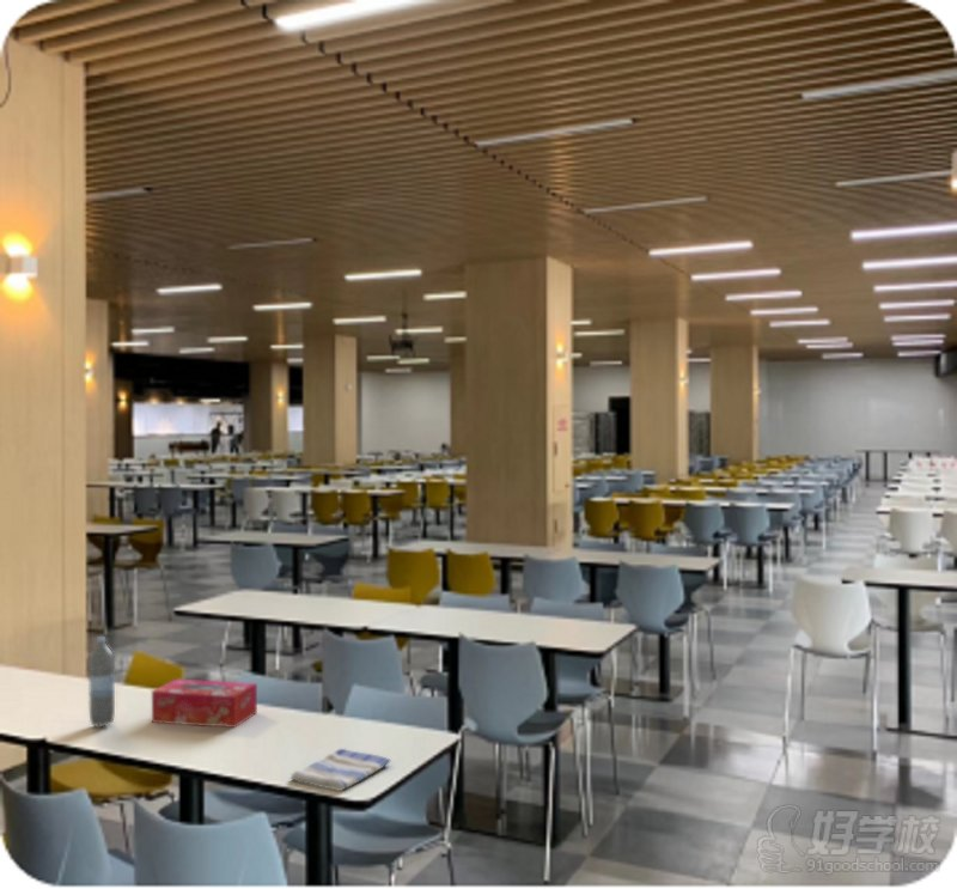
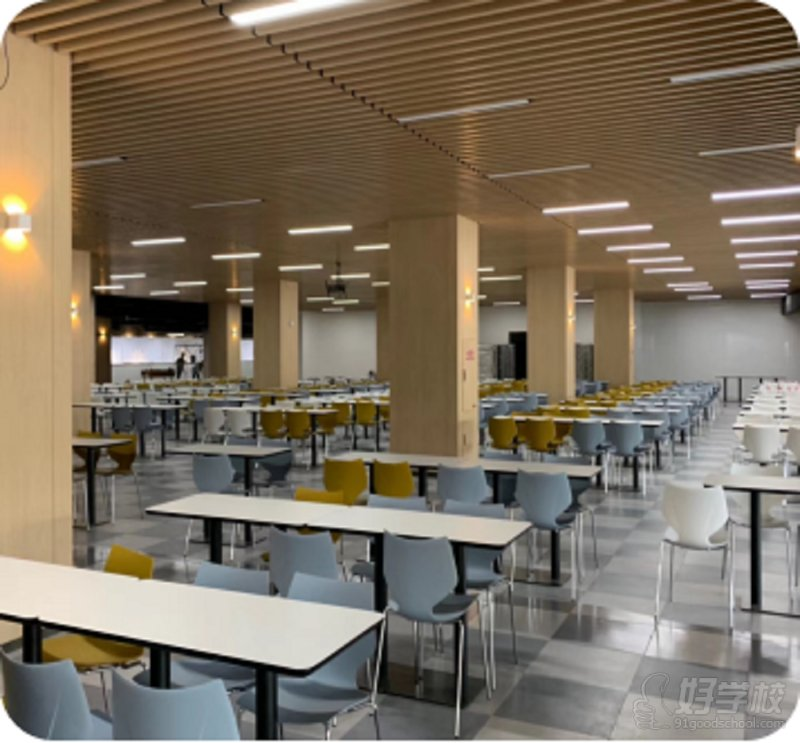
- tissue box [151,678,258,729]
- dish towel [288,748,391,792]
- water bottle [87,635,116,727]
